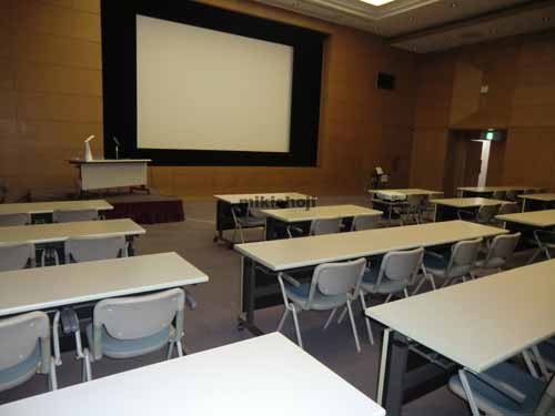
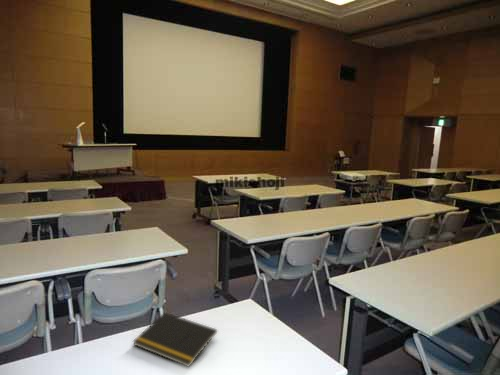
+ notepad [132,311,218,368]
